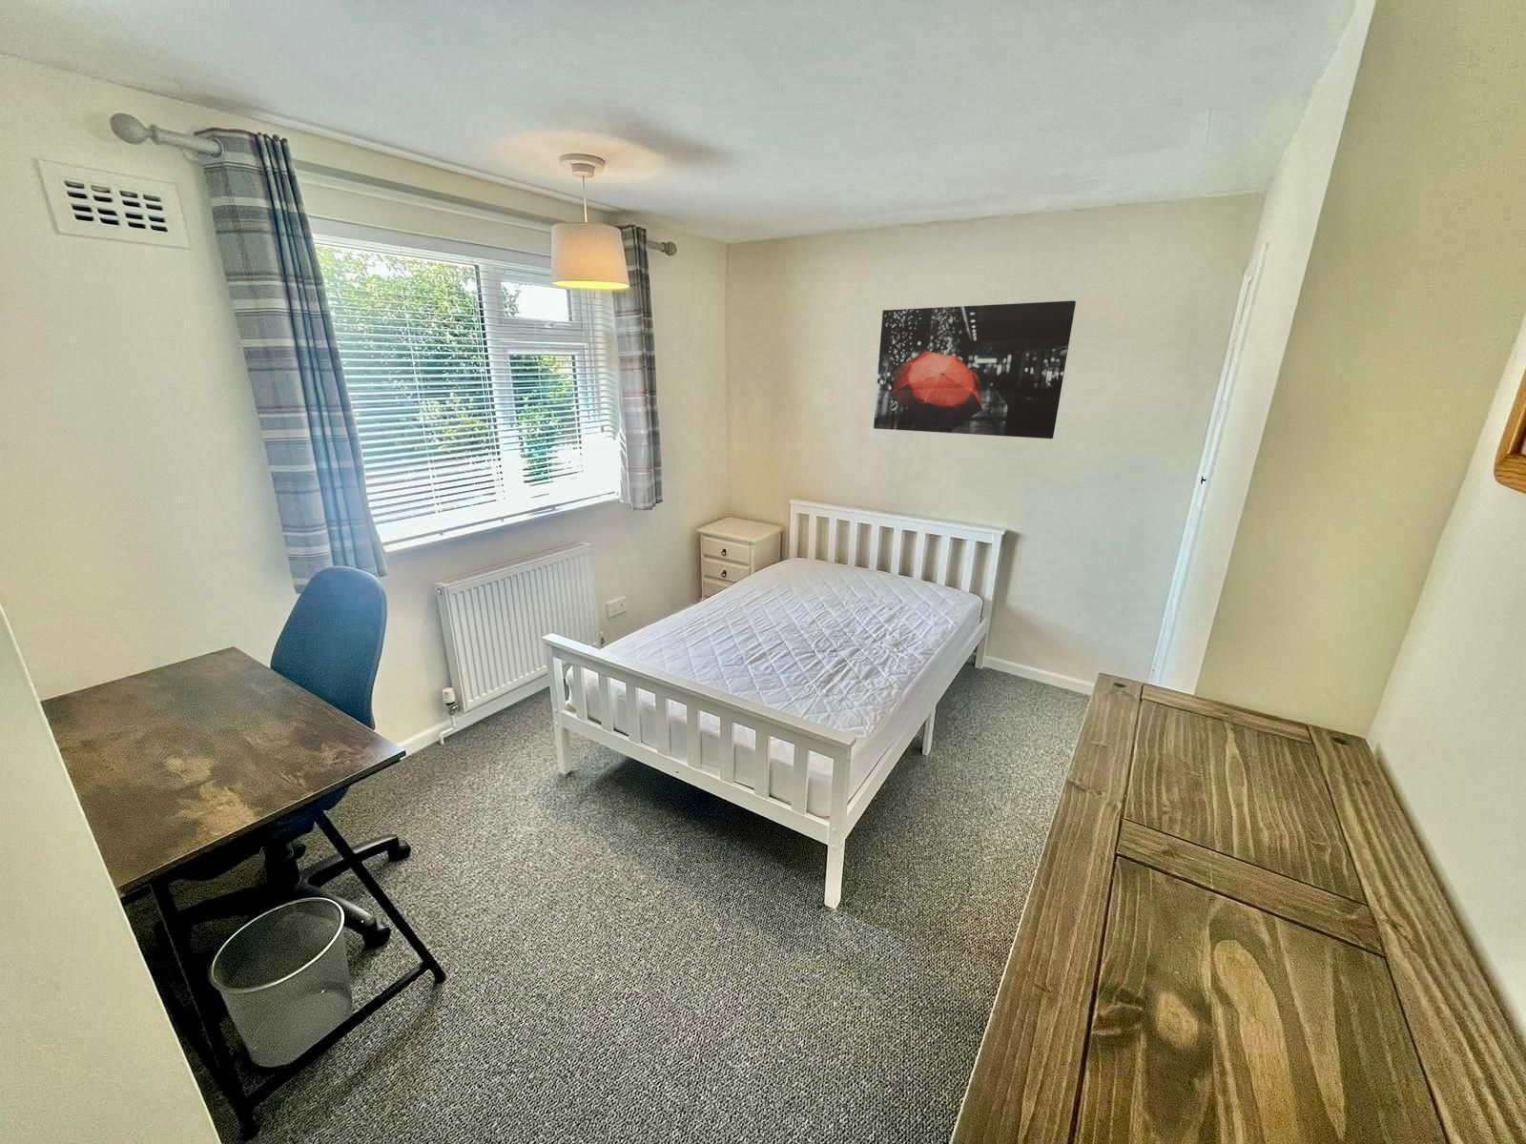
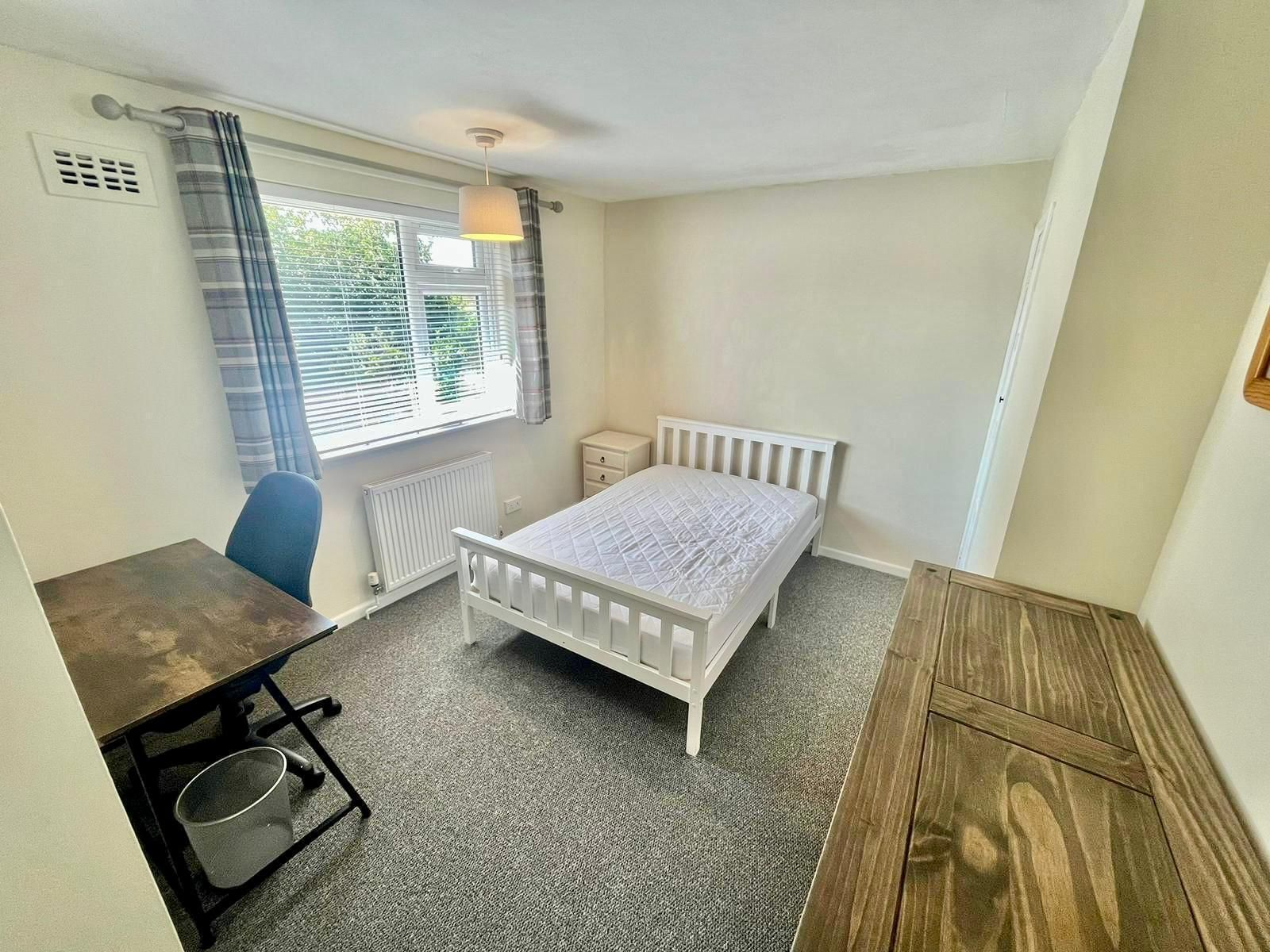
- wall art [872,299,1077,440]
